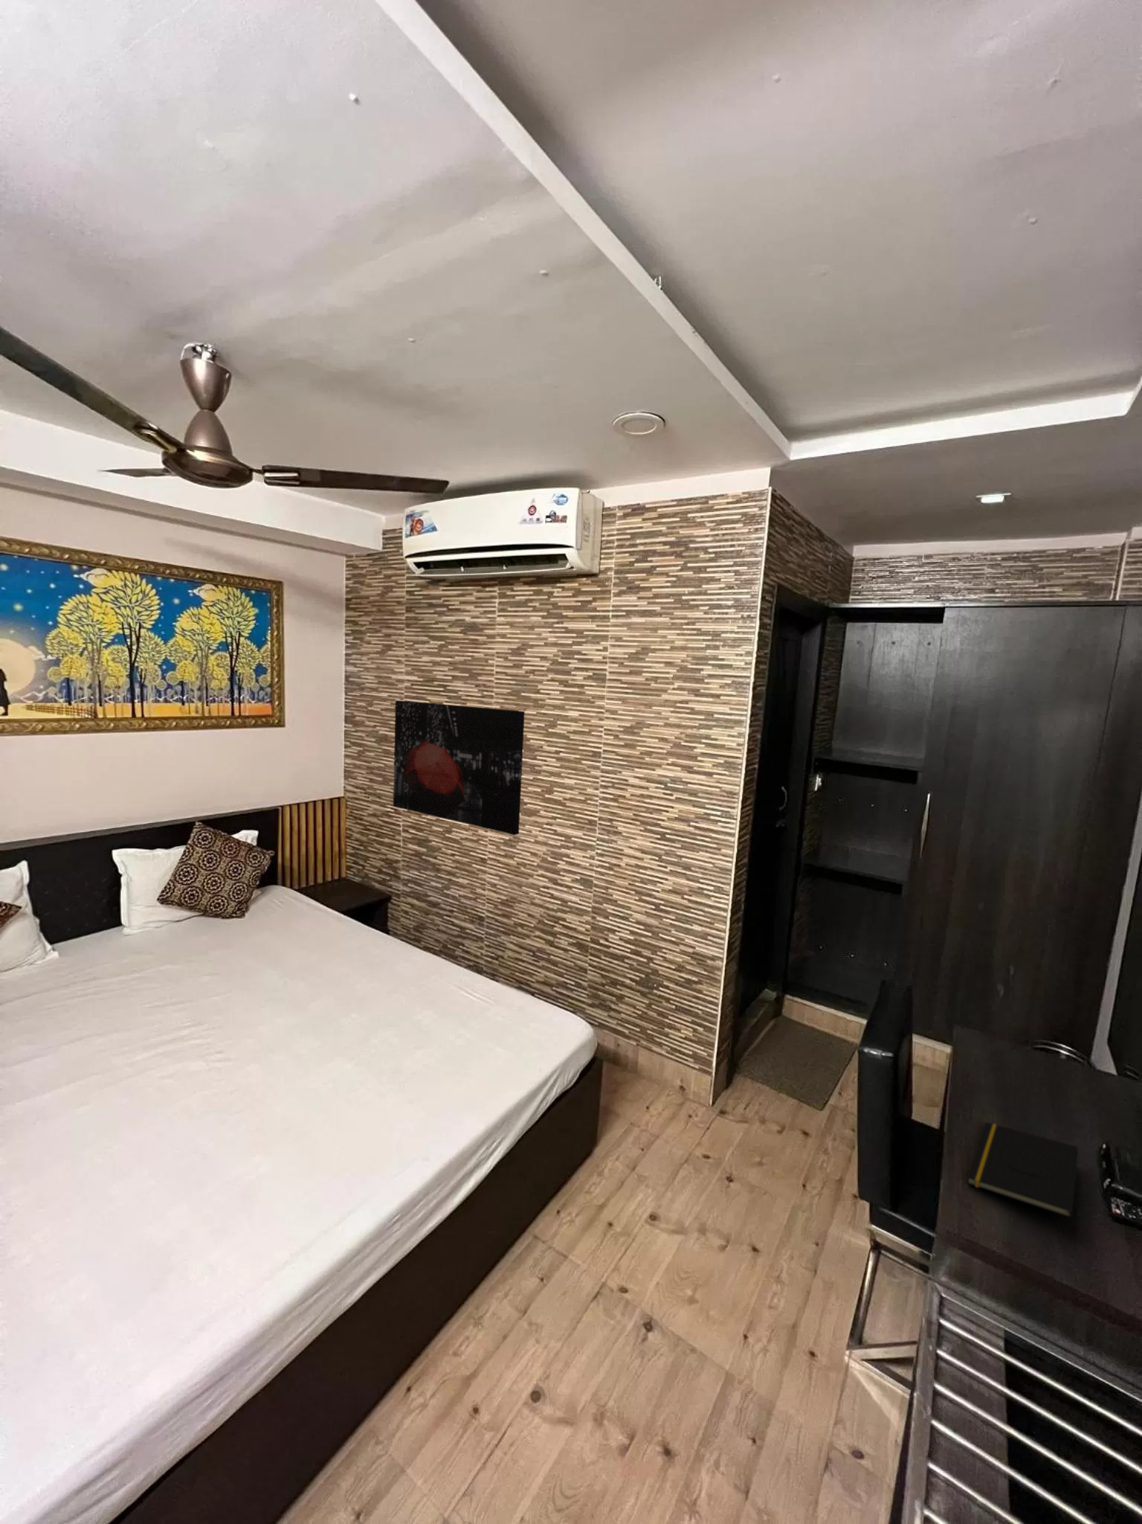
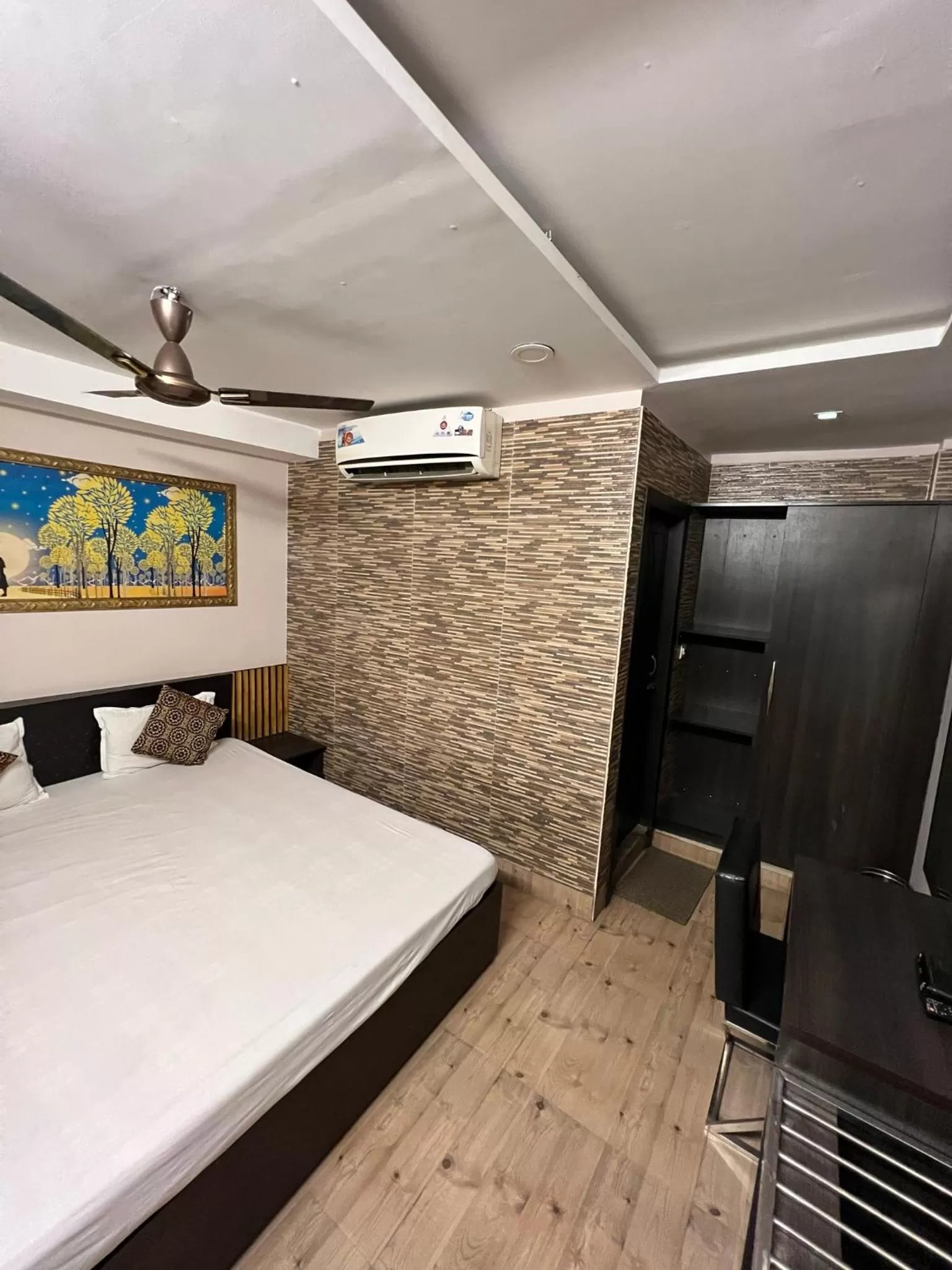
- wall art [392,700,525,835]
- notepad [967,1122,1078,1219]
